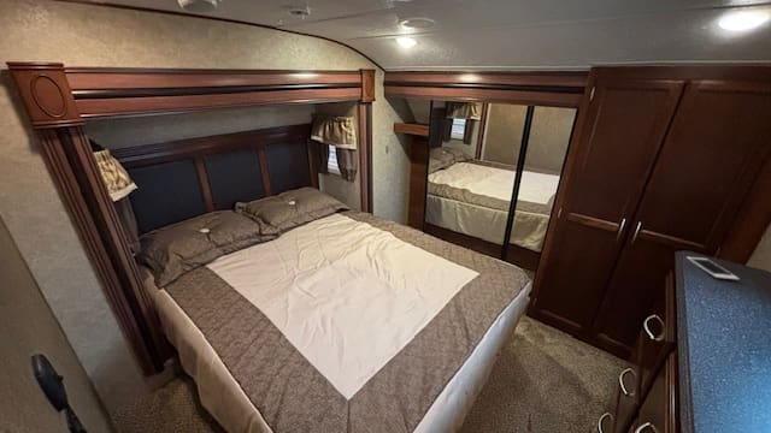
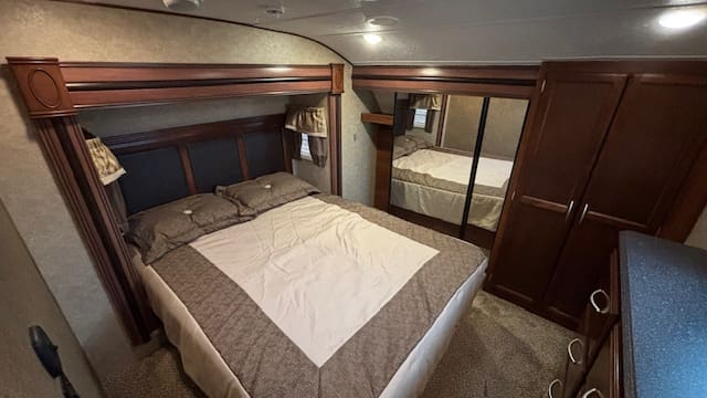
- cell phone [687,256,741,281]
